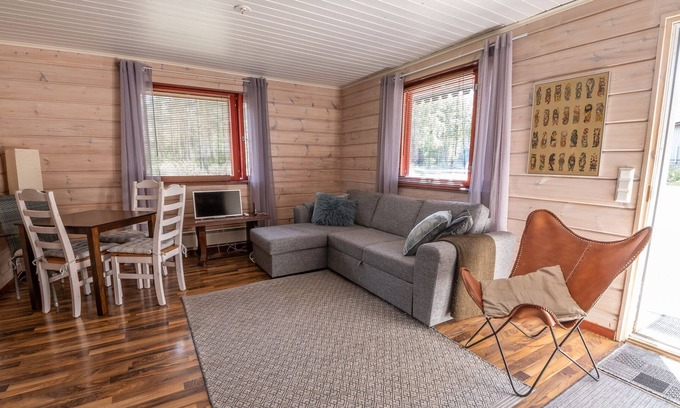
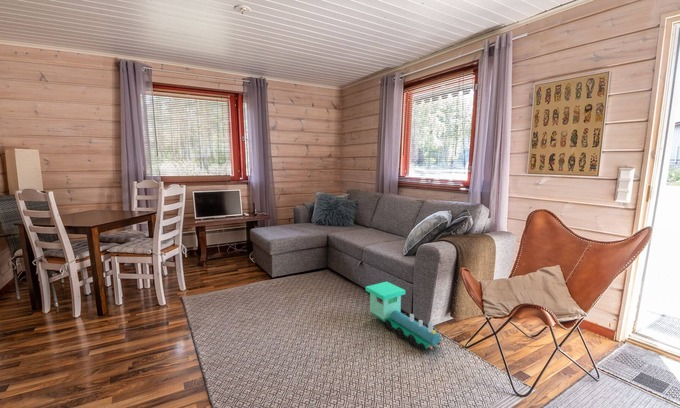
+ toy train [365,281,444,352]
